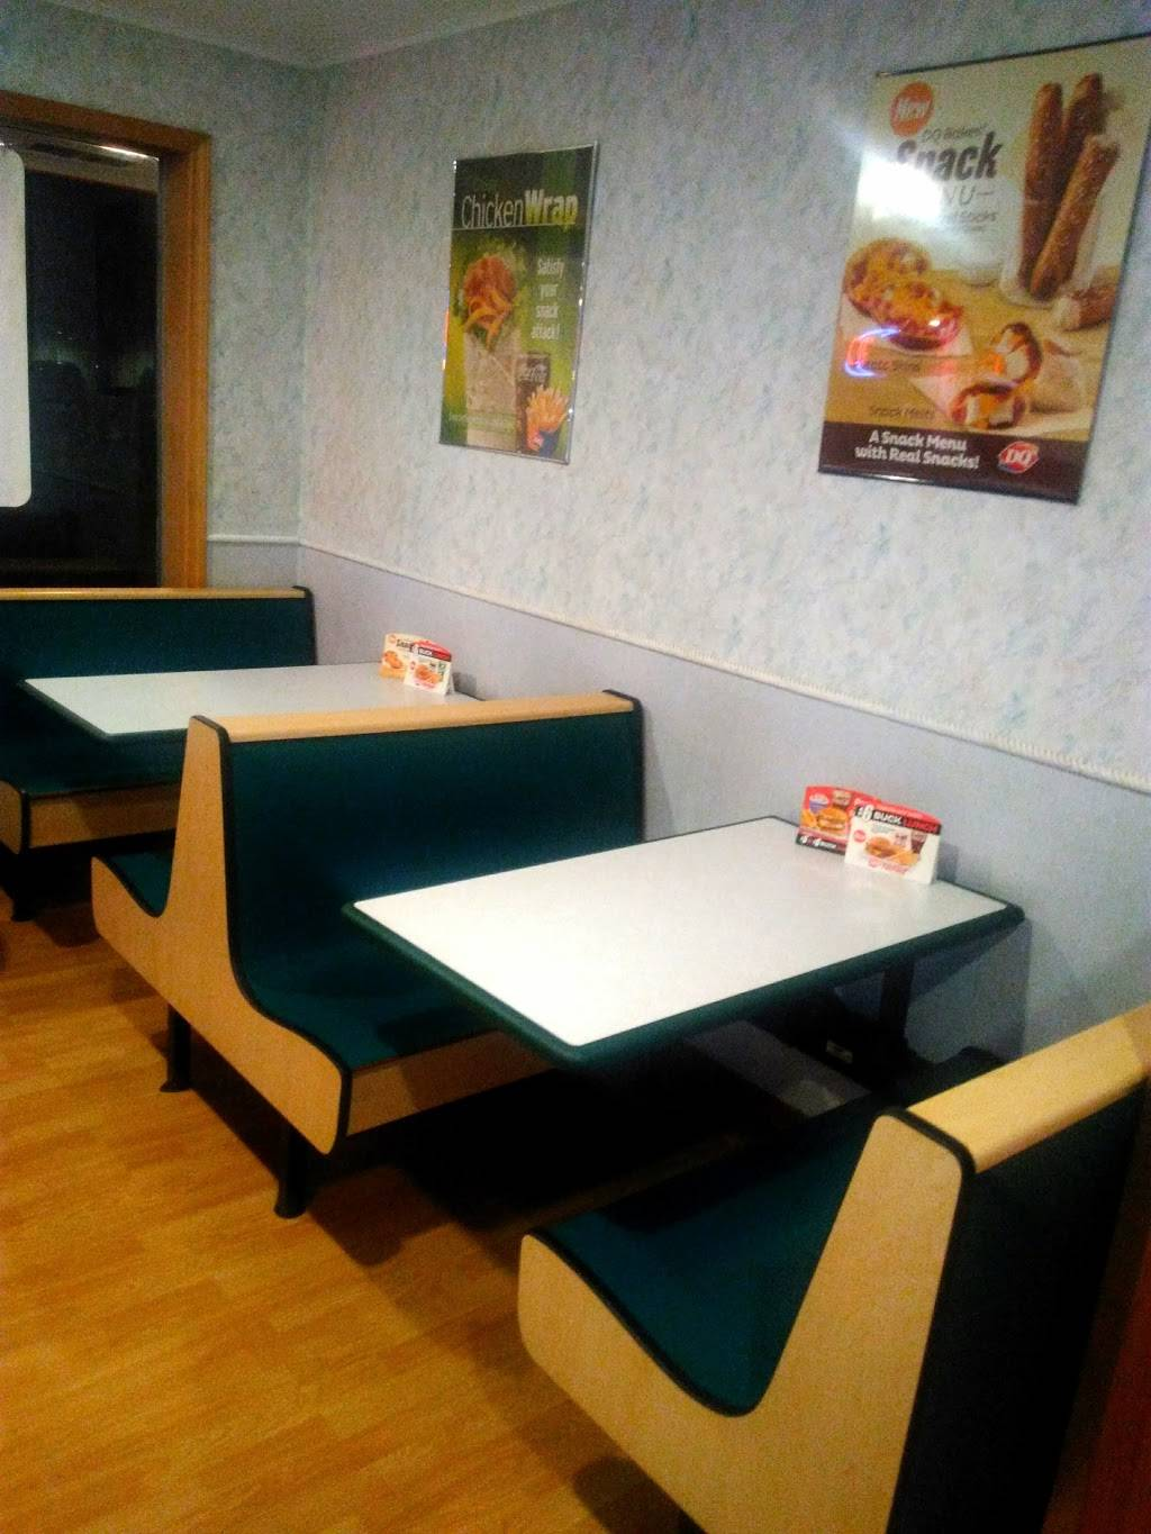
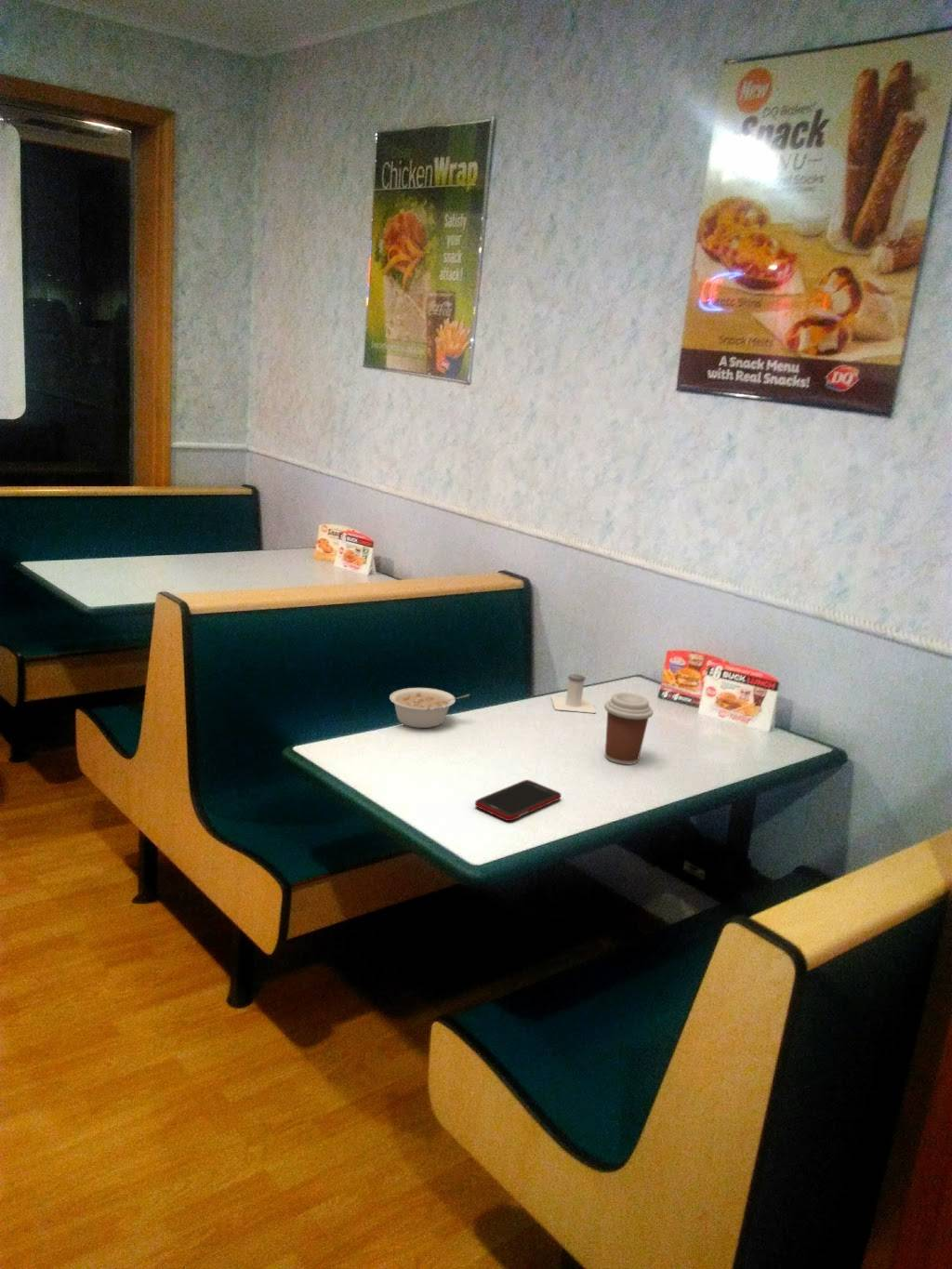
+ legume [389,687,470,729]
+ cell phone [474,779,562,822]
+ coffee cup [603,692,655,765]
+ salt shaker [550,673,597,714]
